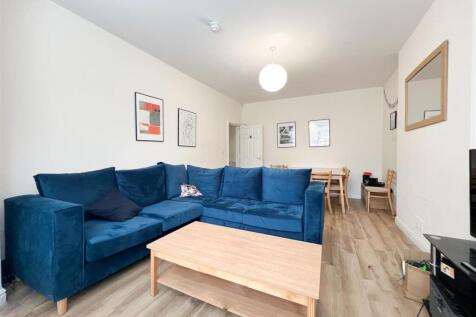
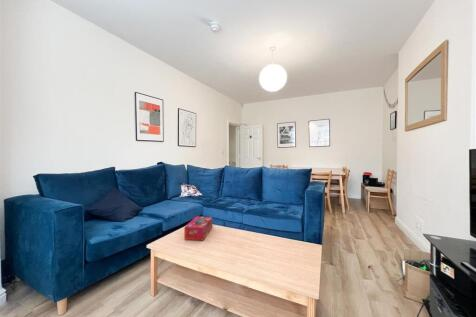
+ tissue box [183,215,213,241]
